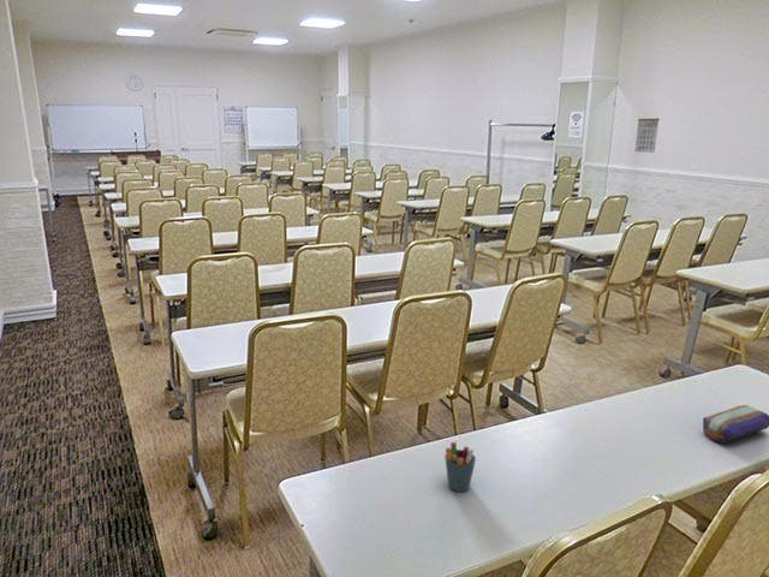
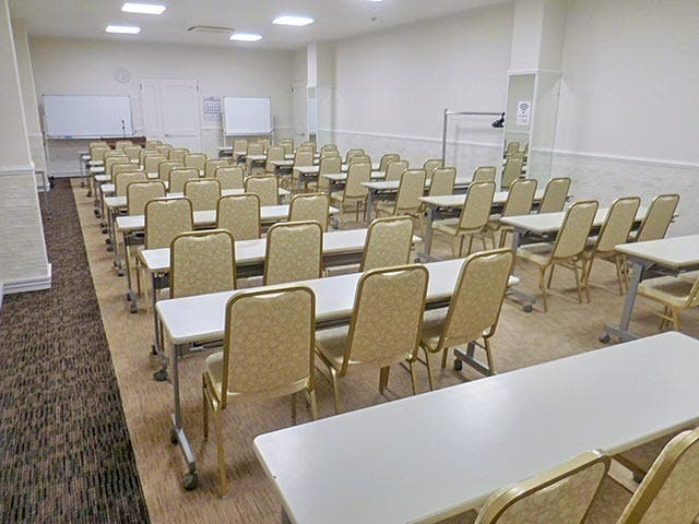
- pencil case [702,404,769,444]
- pen holder [443,441,477,493]
- calendar [633,109,661,154]
